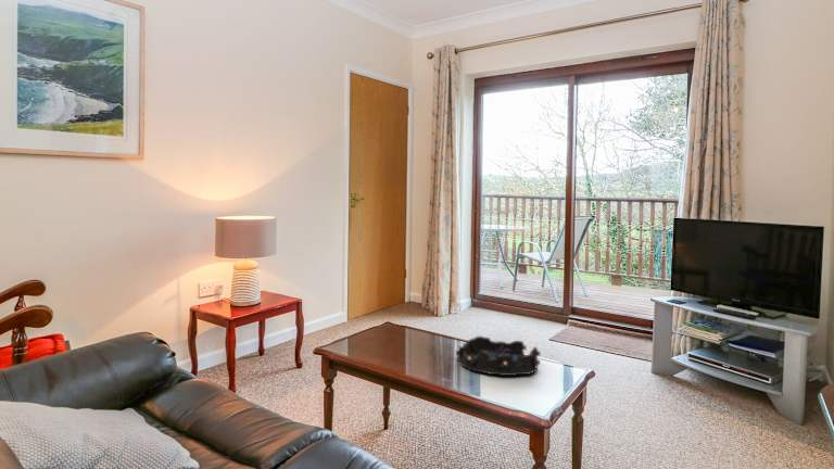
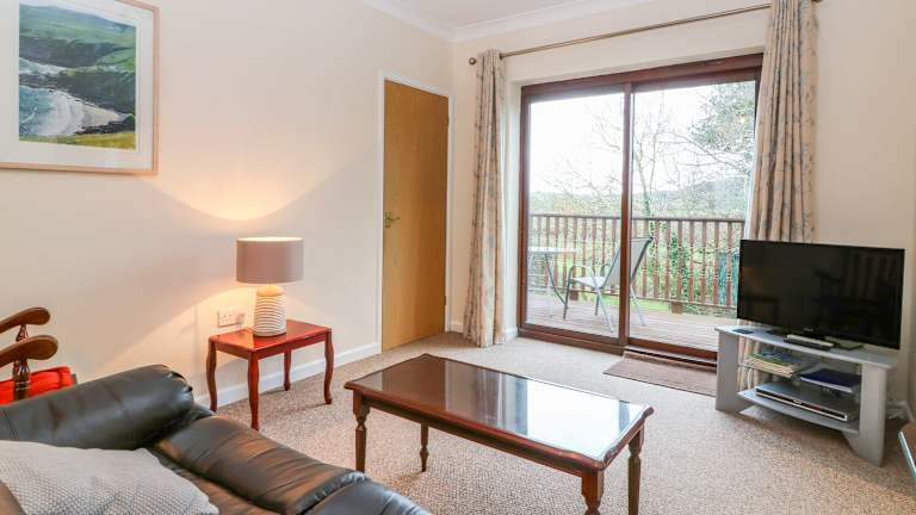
- decorative bowl [455,335,542,377]
